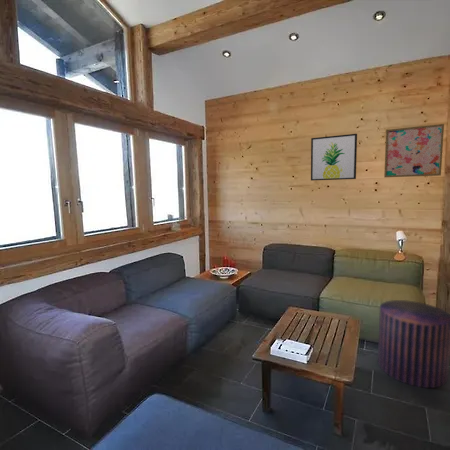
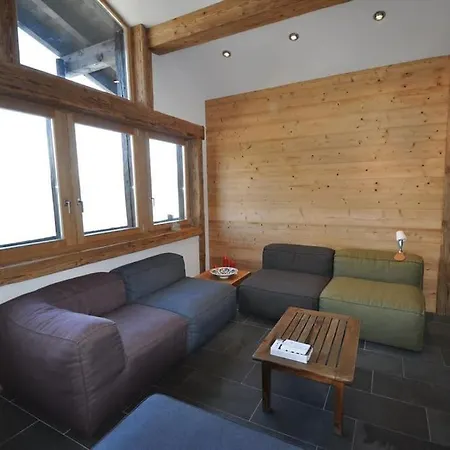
- wall art [383,123,445,178]
- stool [377,299,450,389]
- wall art [310,133,358,181]
